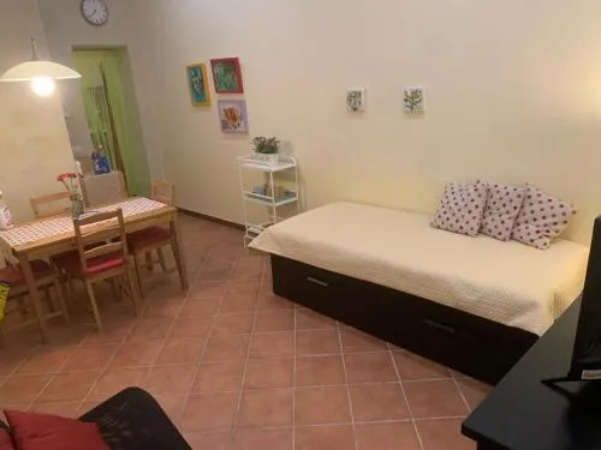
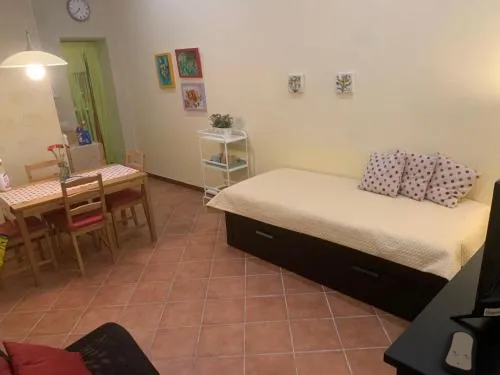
+ remote control [440,330,478,375]
